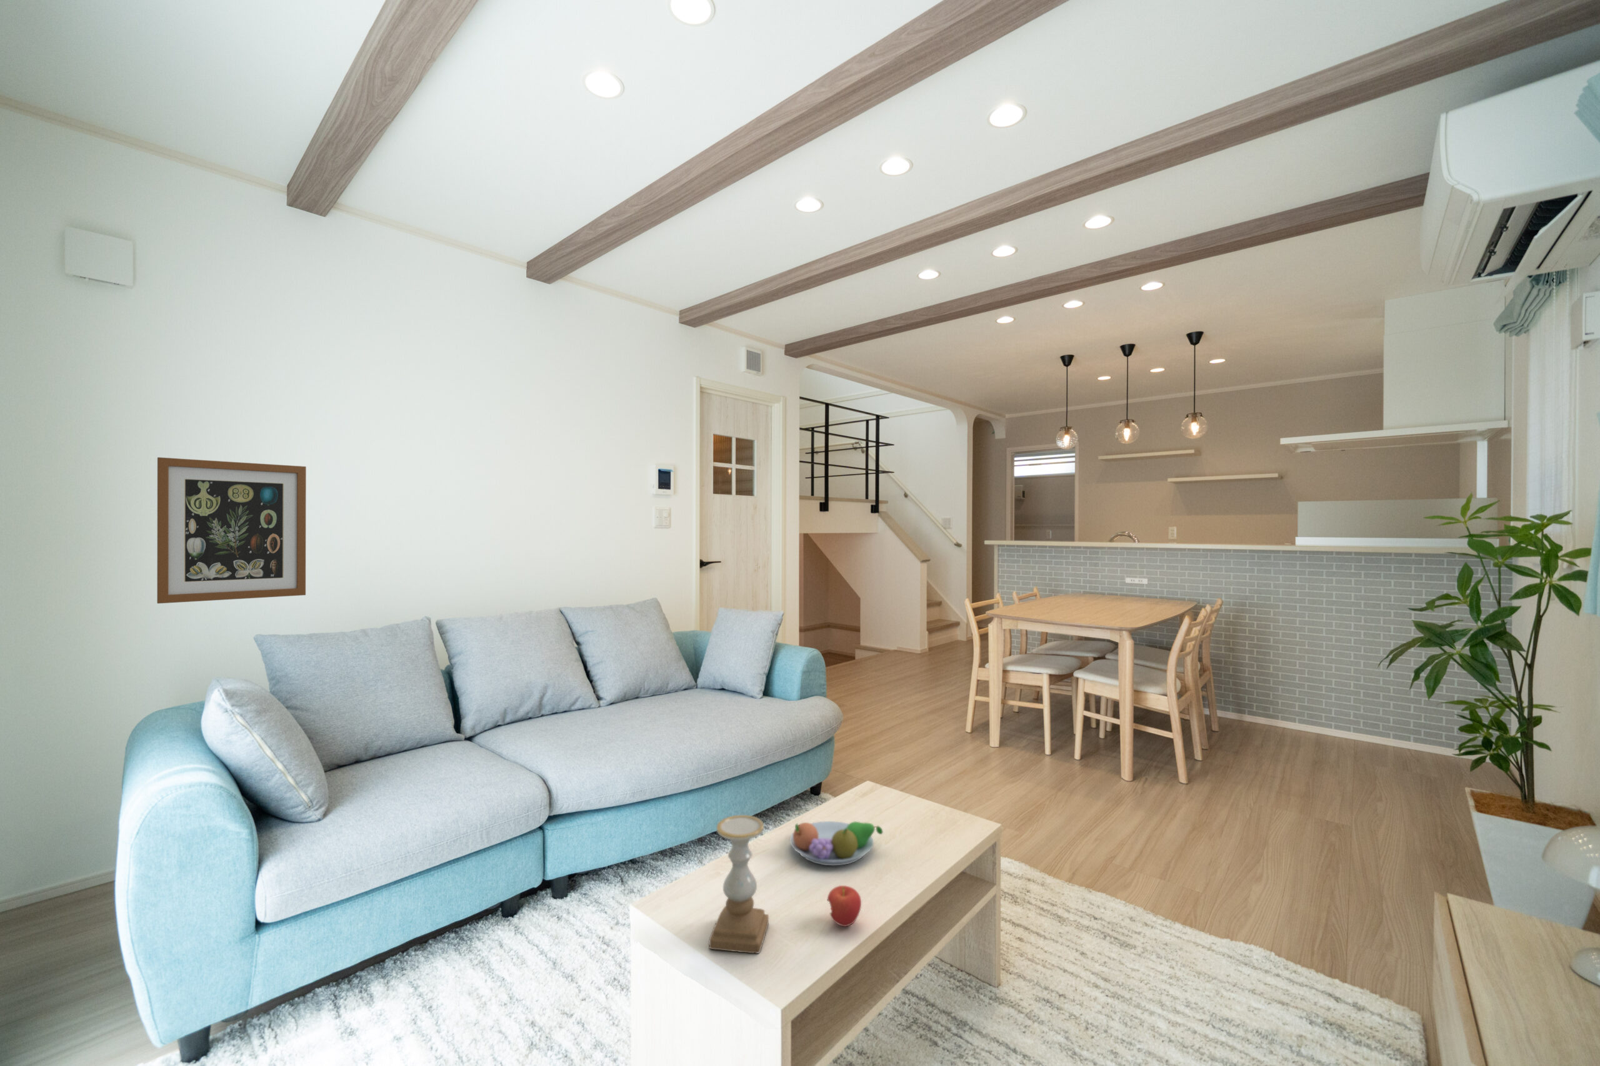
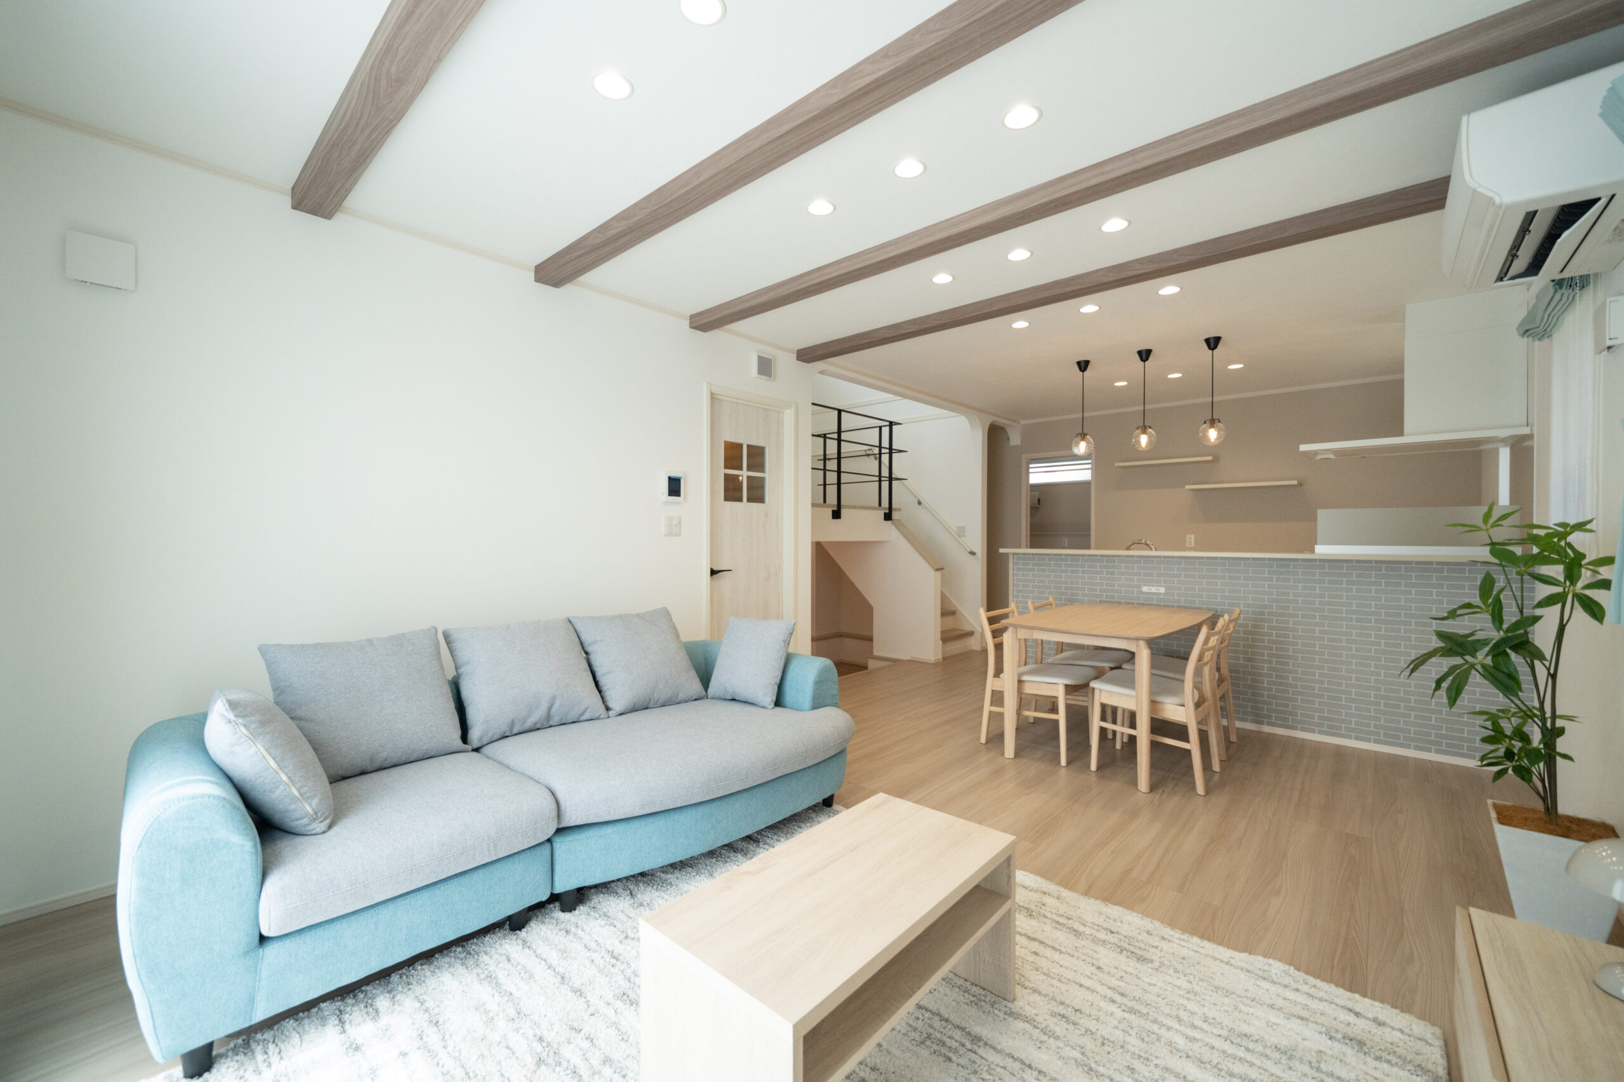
- wall art [156,457,307,604]
- fruit bowl [789,821,883,866]
- apple [827,885,862,927]
- candle holder [708,814,769,954]
